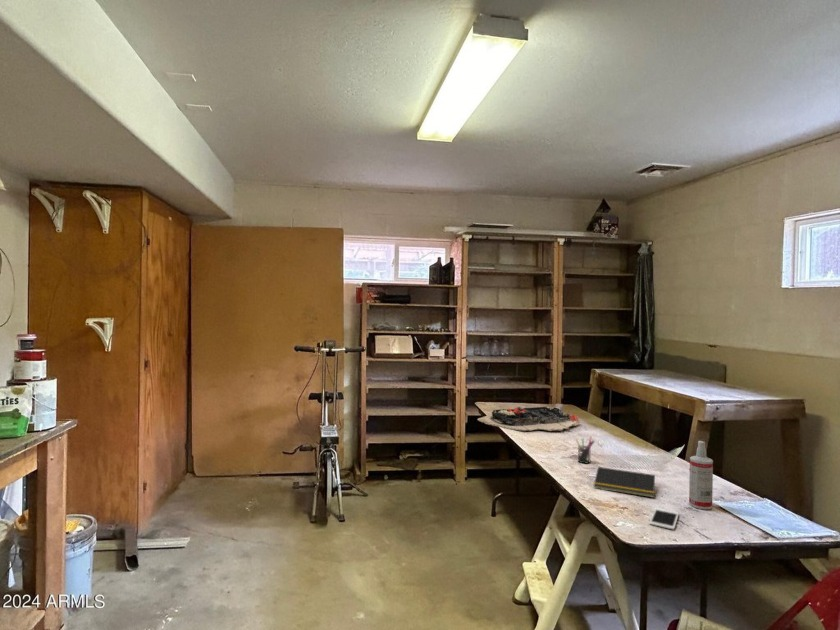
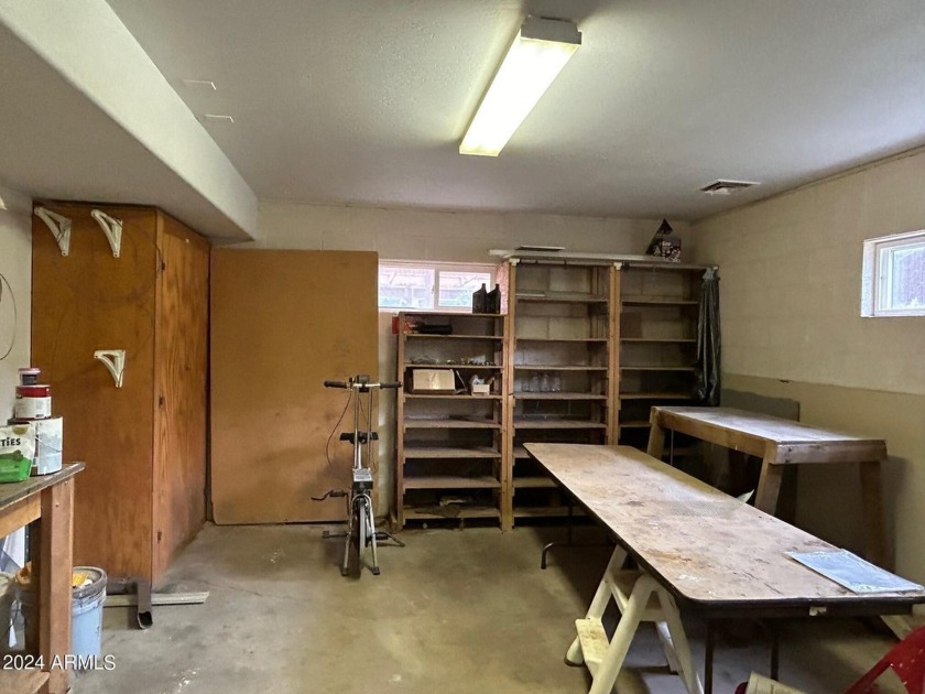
- toolbox [477,403,582,432]
- notepad [593,466,656,499]
- spray bottle [688,440,714,510]
- pen holder [574,436,595,465]
- cell phone [649,507,680,531]
